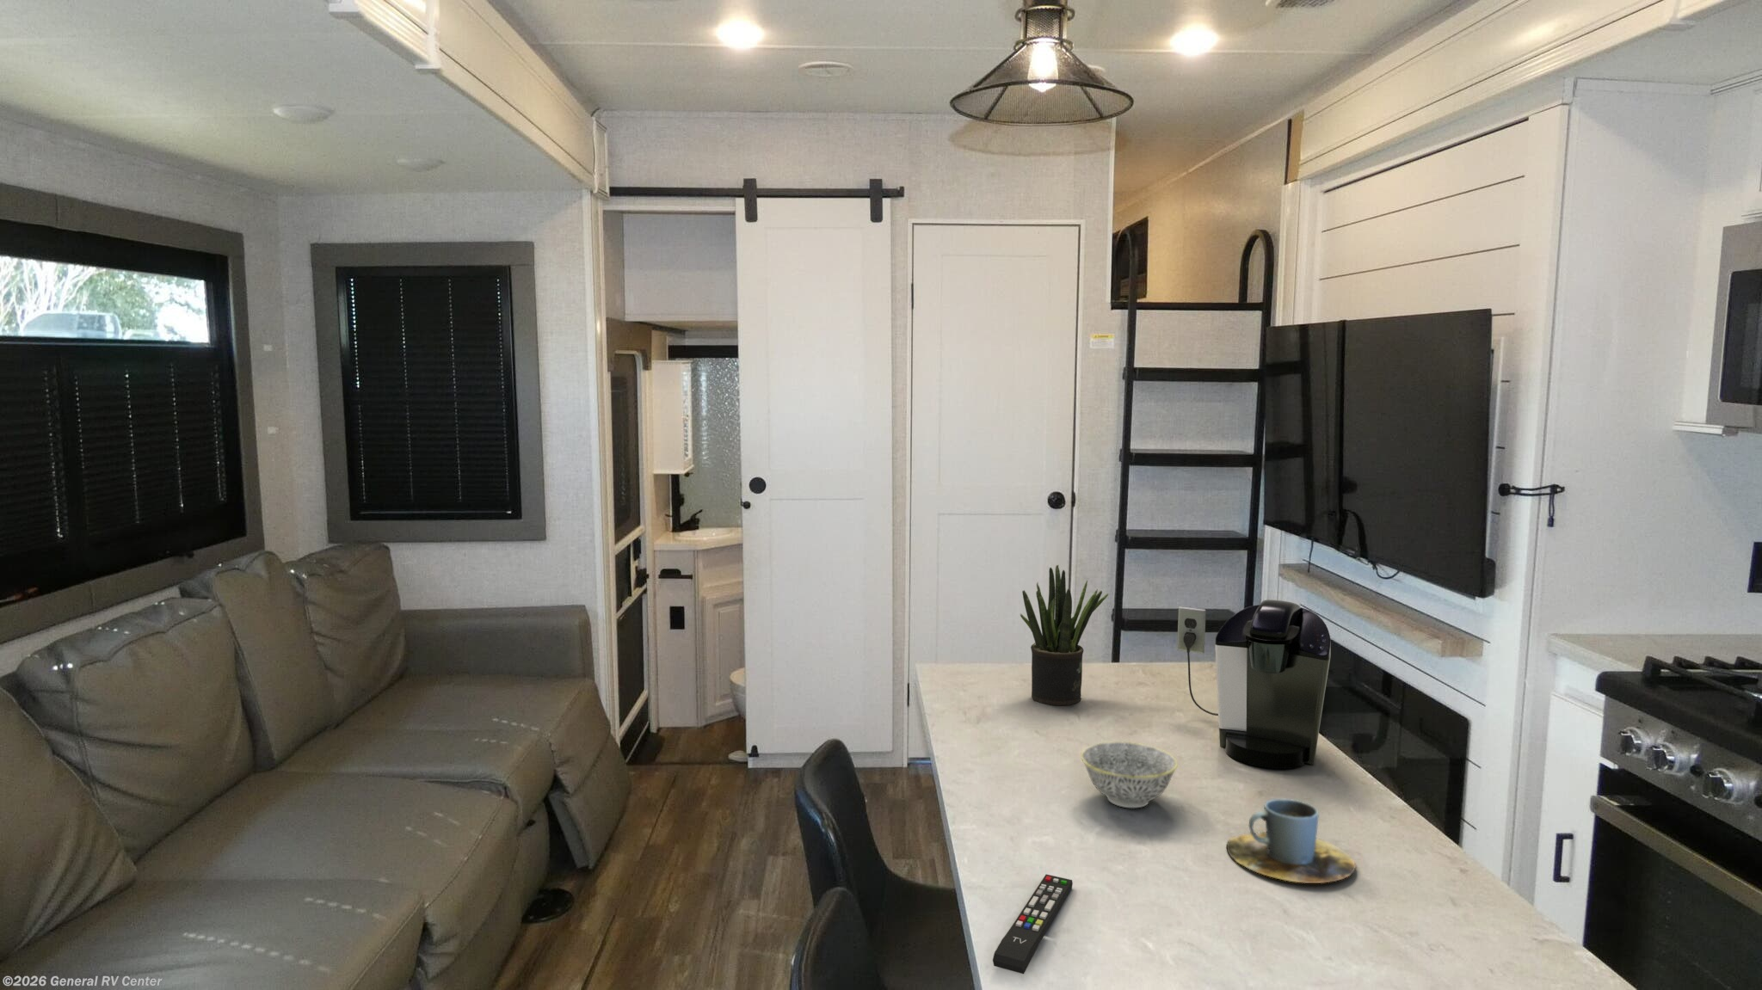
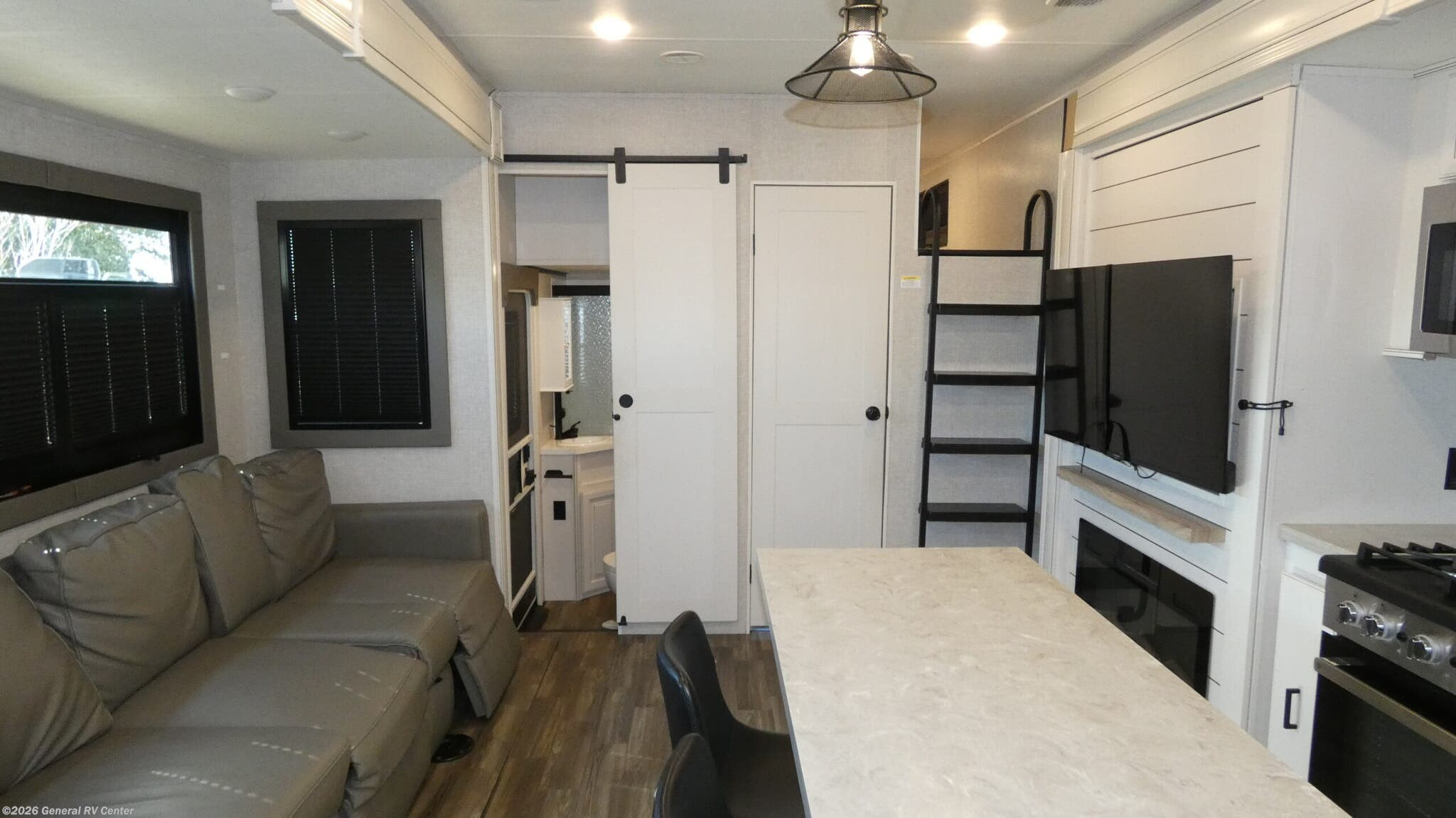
- potted plant [1019,563,1109,706]
- bowl [1079,741,1179,808]
- remote control [992,874,1073,974]
- coffee maker [1176,599,1332,770]
- cup [1226,799,1355,885]
